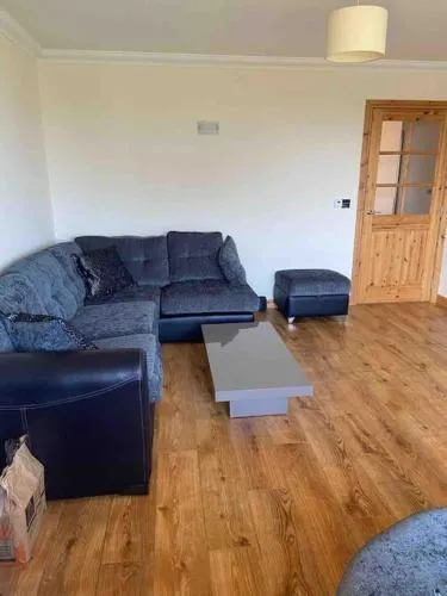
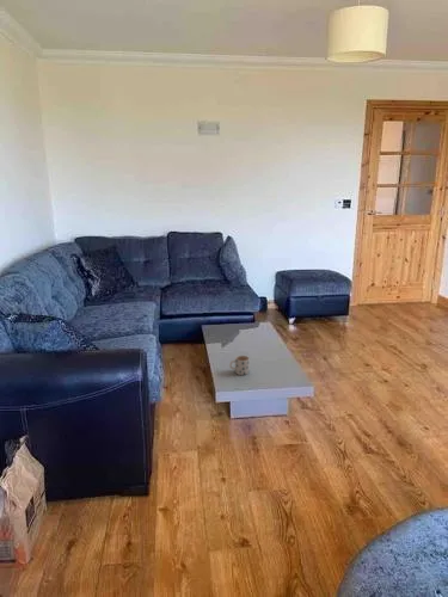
+ mug [228,355,251,376]
